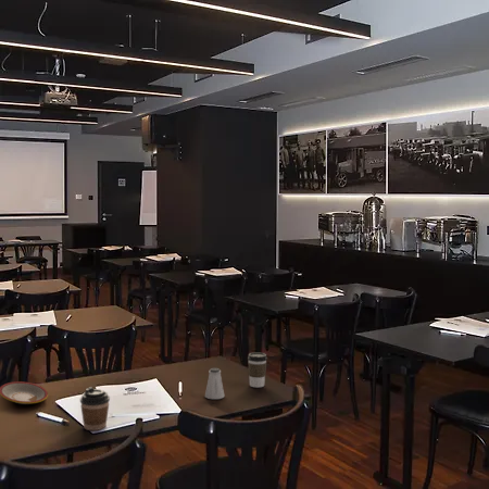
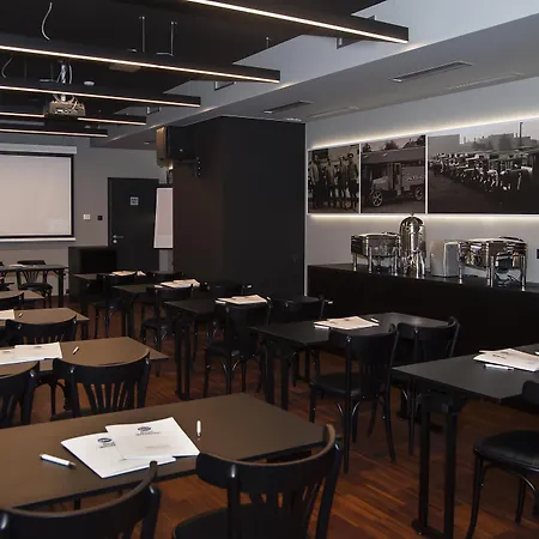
- plate [0,380,49,405]
- saltshaker [204,367,225,400]
- coffee cup [79,386,111,431]
- coffee cup [247,352,268,389]
